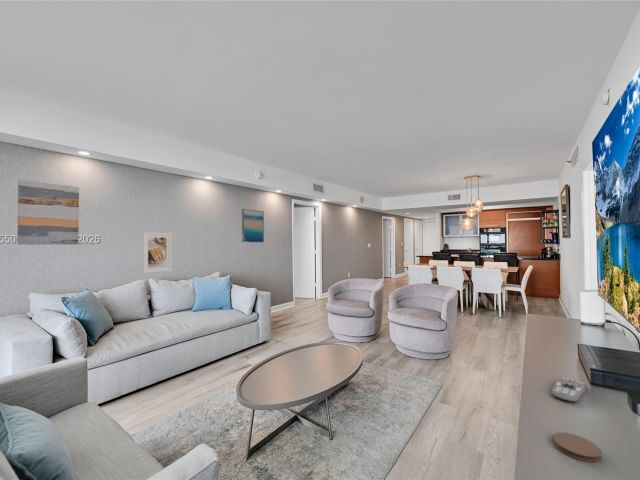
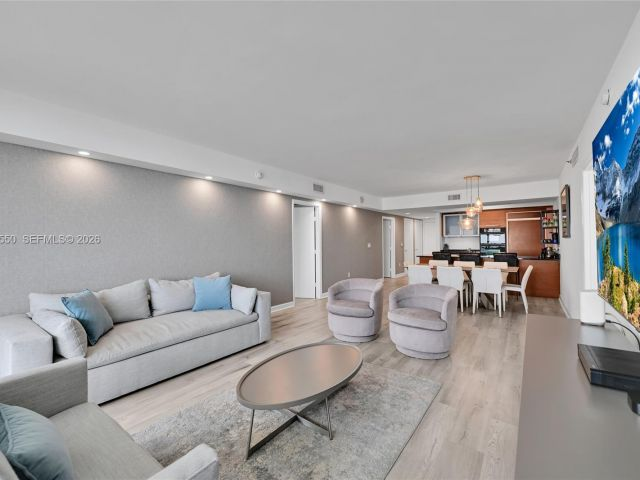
- coaster [552,431,602,463]
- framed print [141,231,172,274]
- wall art [241,208,265,243]
- remote control [550,375,588,403]
- wall art [17,179,80,245]
